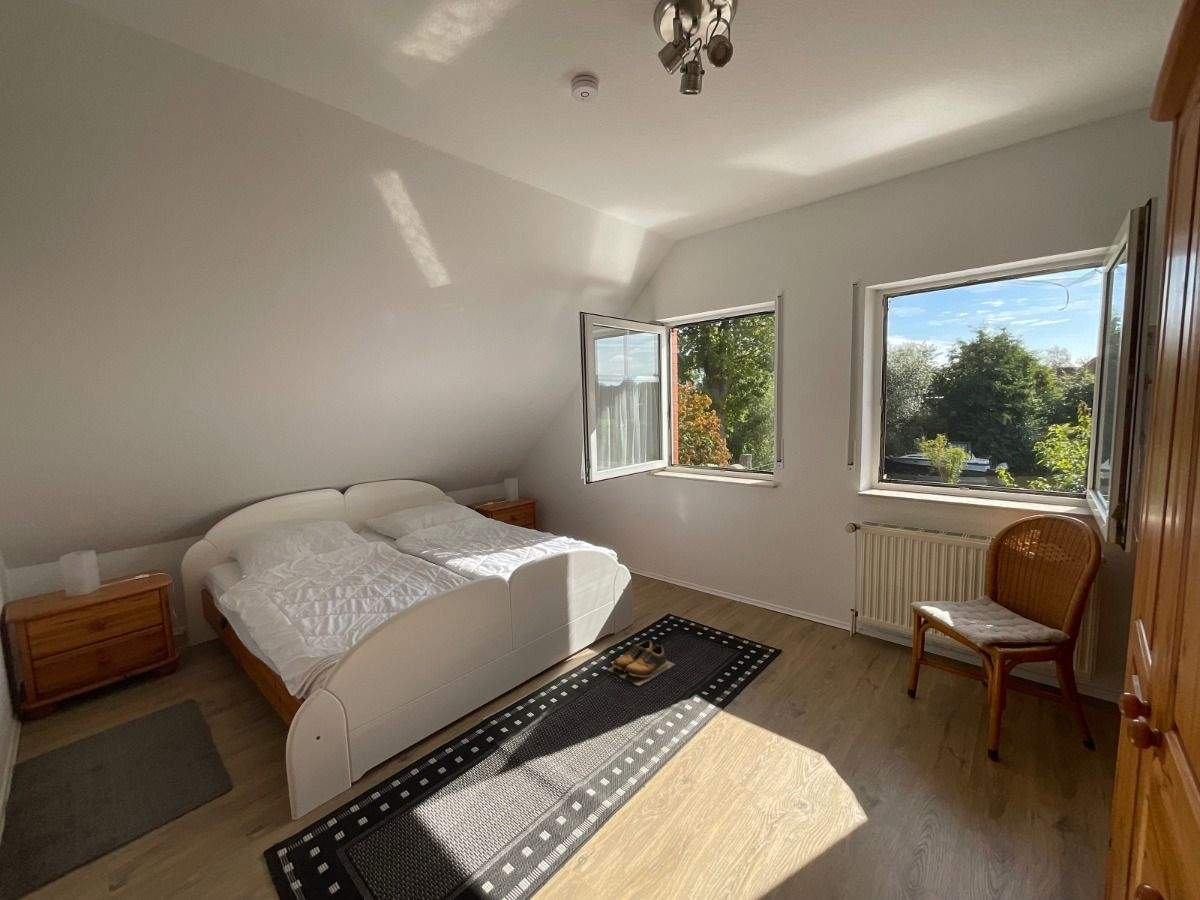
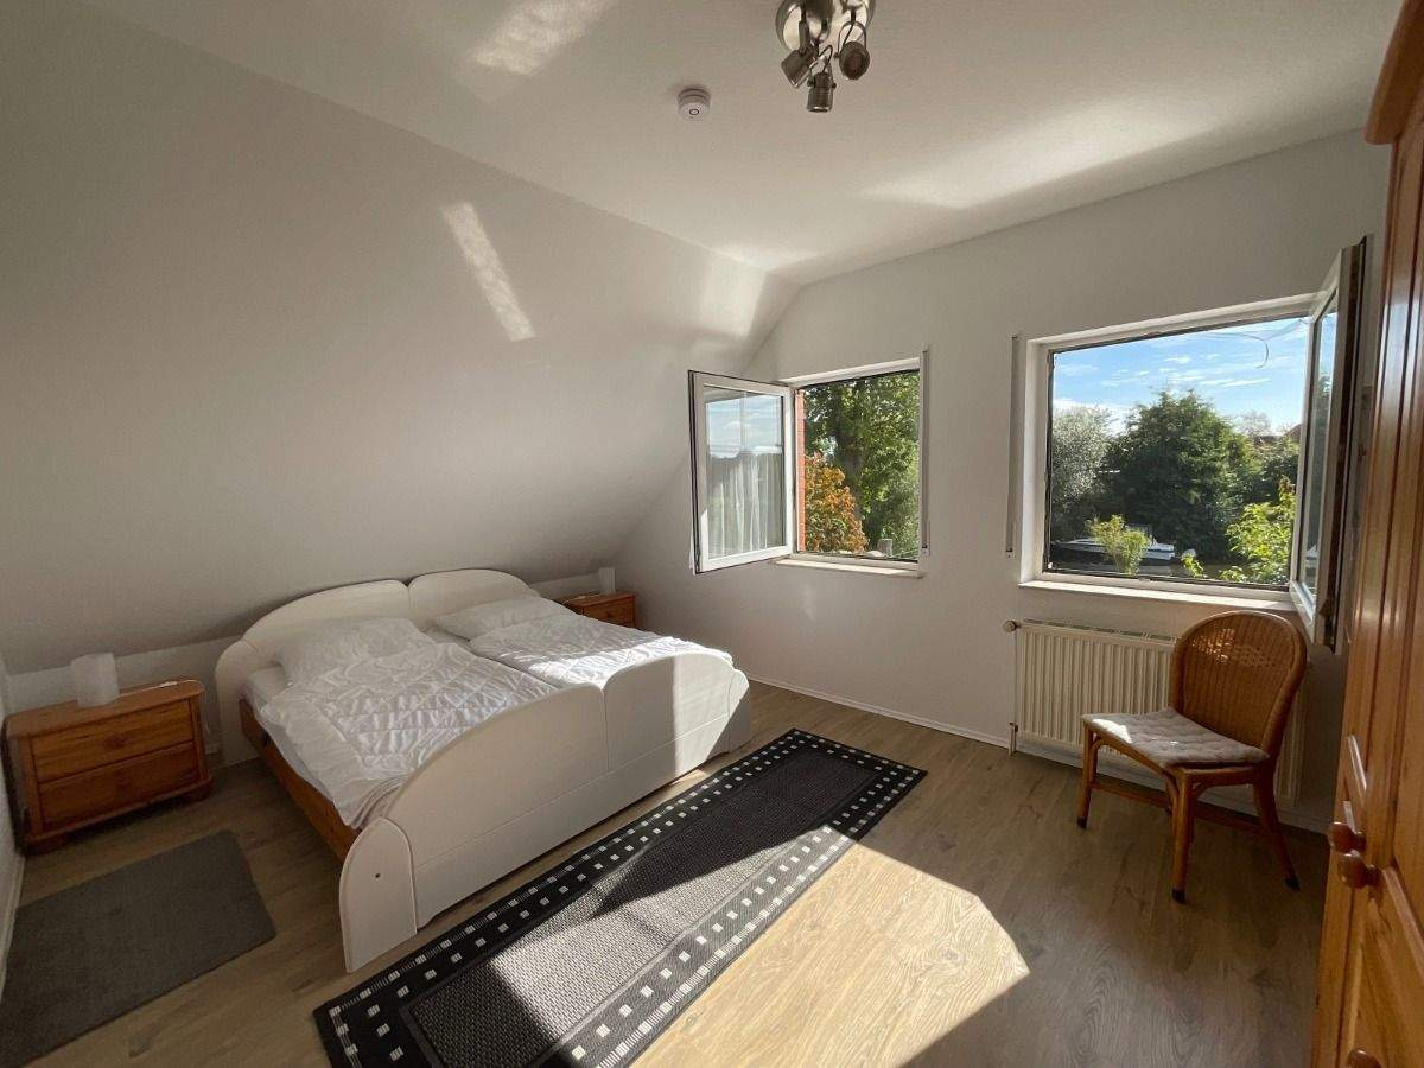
- shoes [606,639,676,687]
